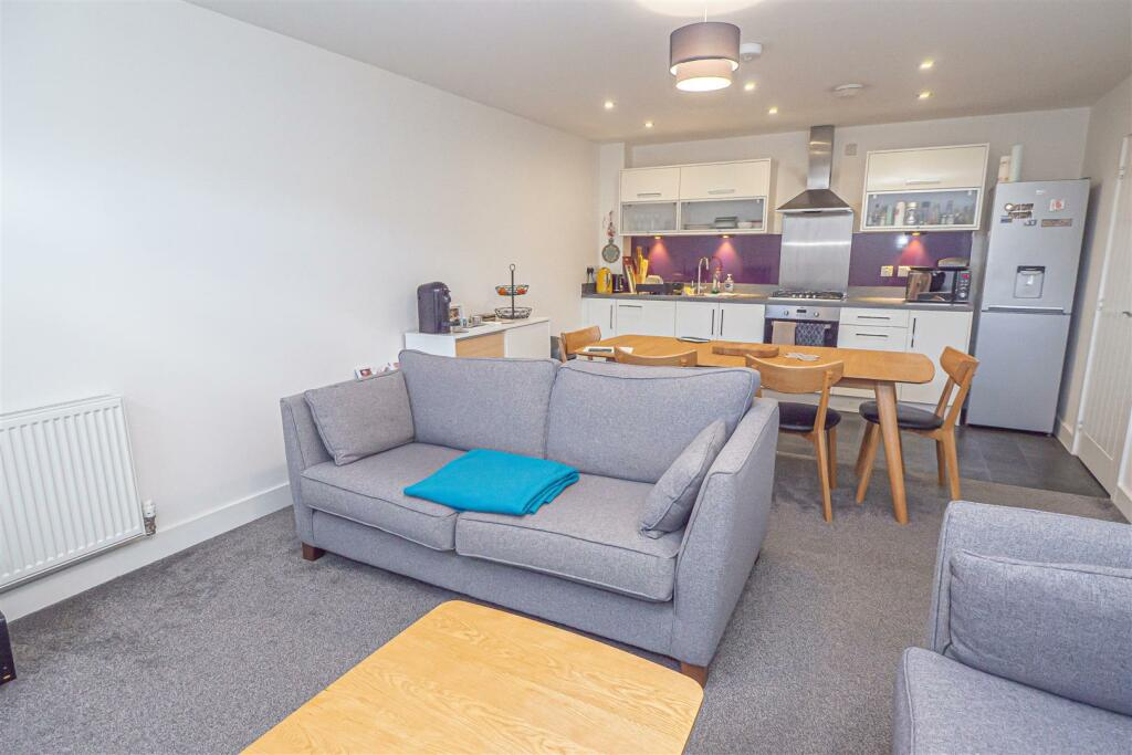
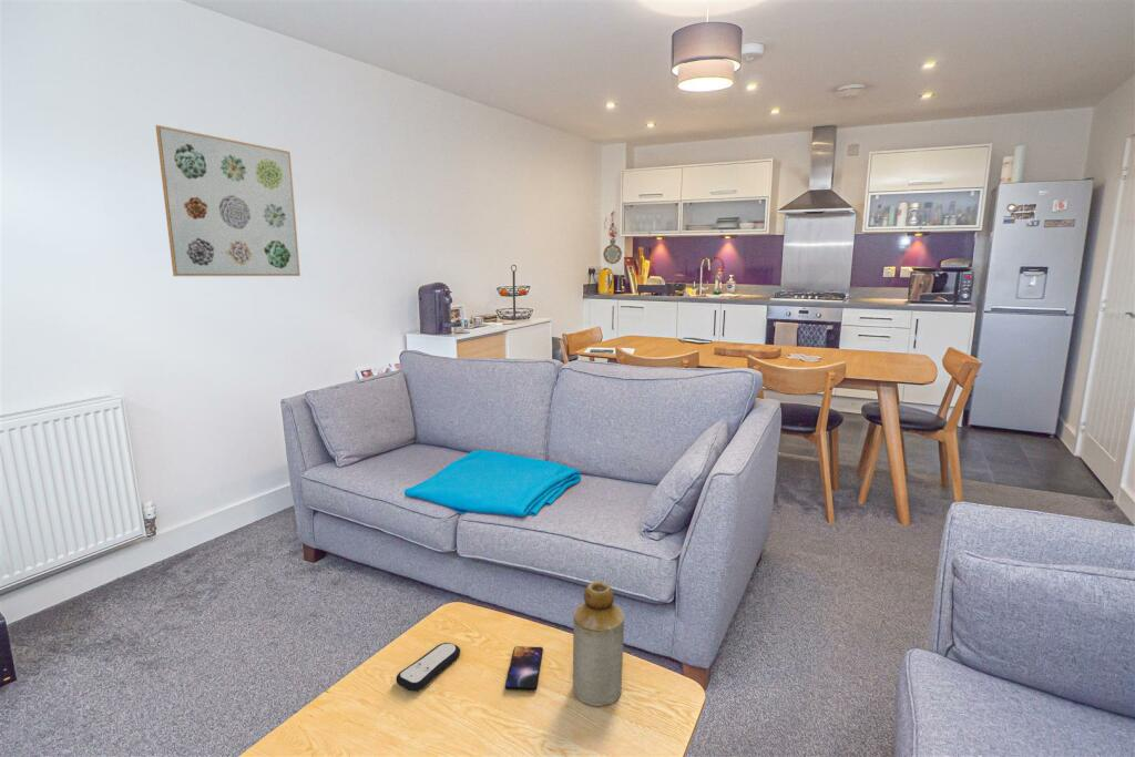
+ wall art [155,124,301,277]
+ smartphone [504,645,544,692]
+ remote control [395,642,461,692]
+ bottle [572,580,625,707]
